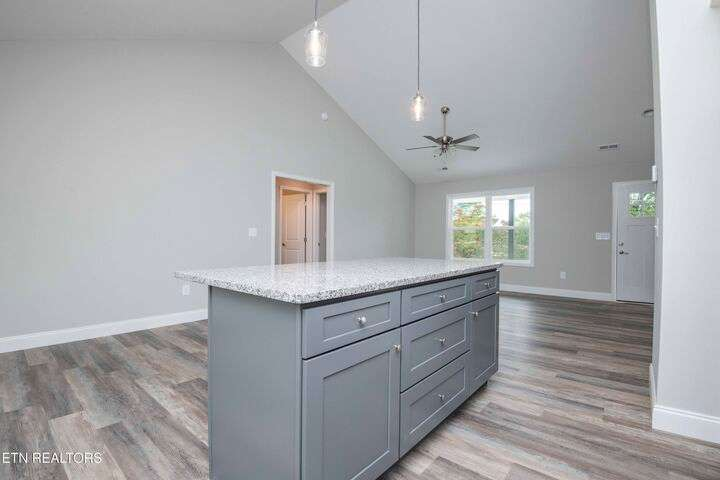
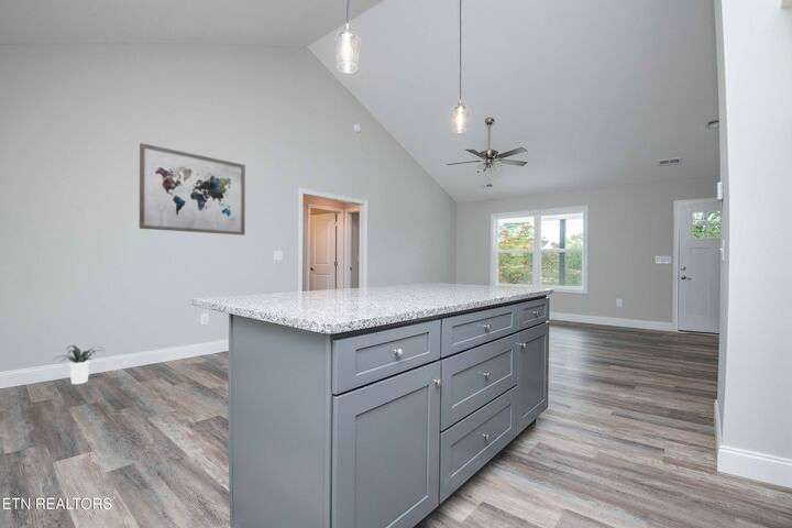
+ wall art [139,142,246,237]
+ potted plant [51,344,106,385]
